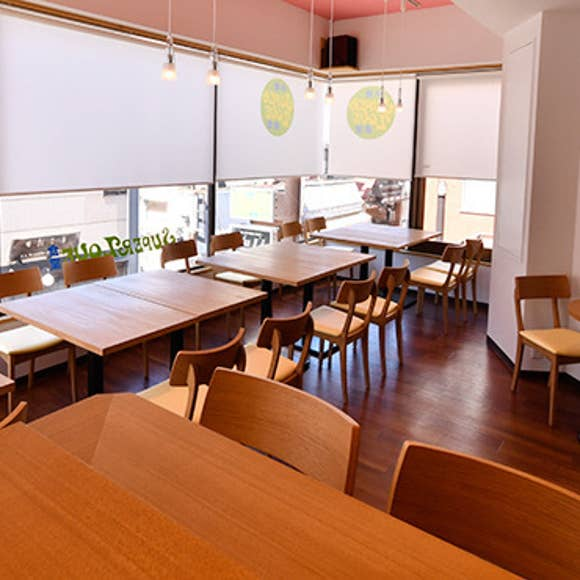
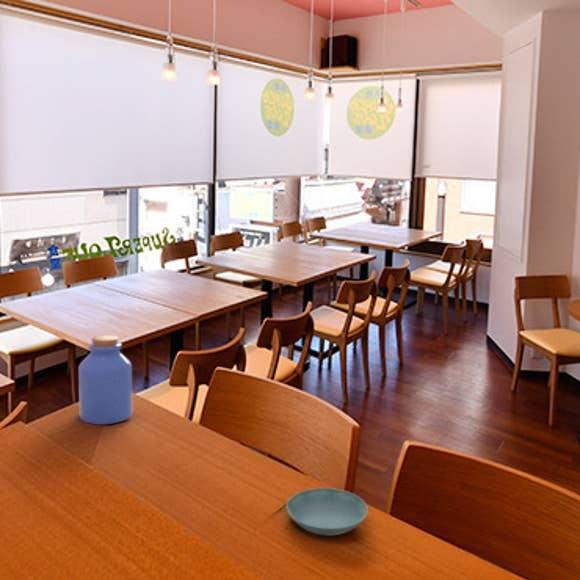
+ jar [78,335,133,426]
+ saucer [285,487,369,537]
